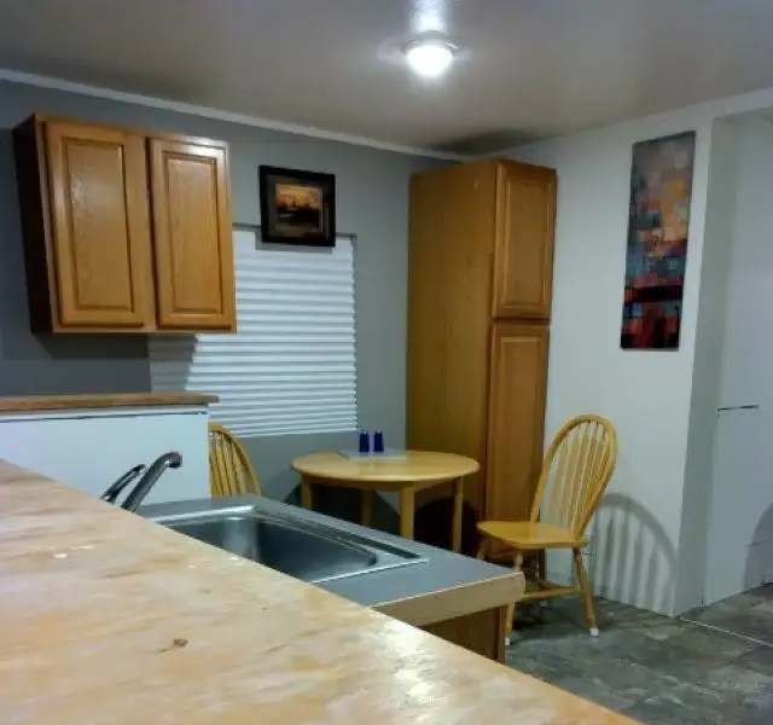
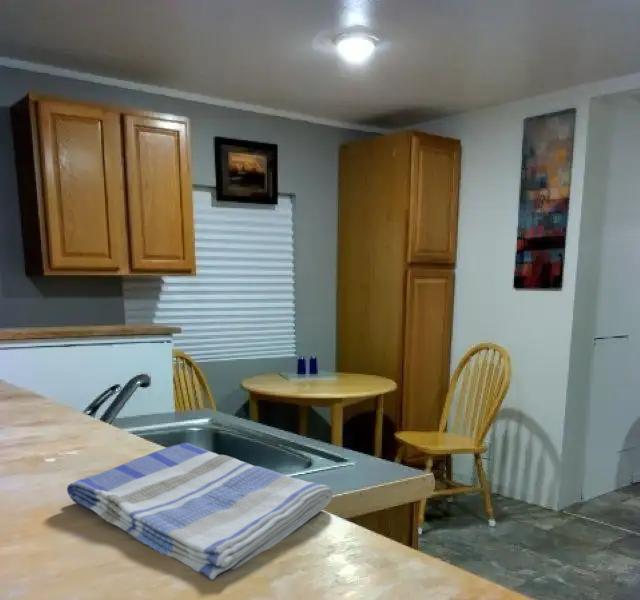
+ dish towel [66,442,334,581]
